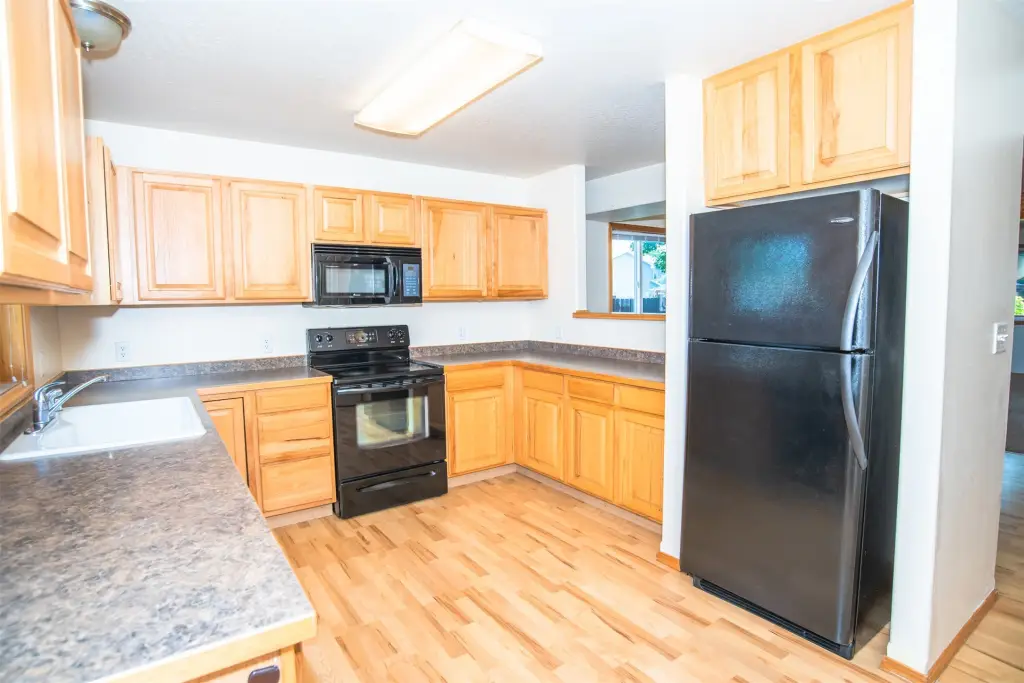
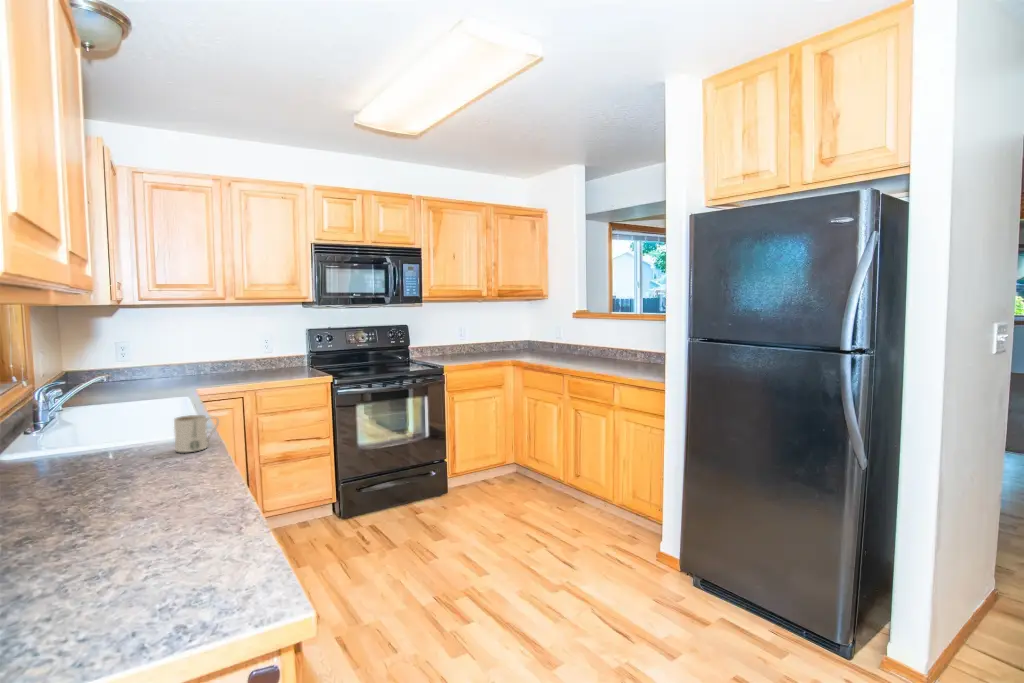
+ mug [173,414,220,453]
